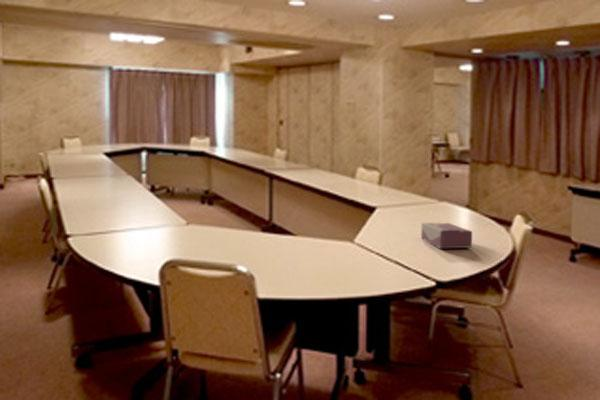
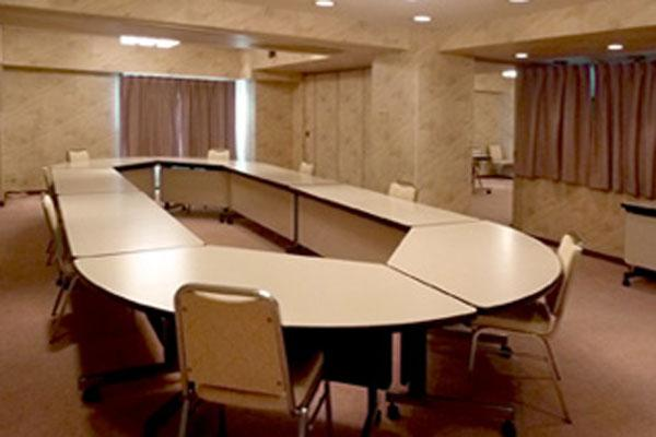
- tissue box [420,222,473,249]
